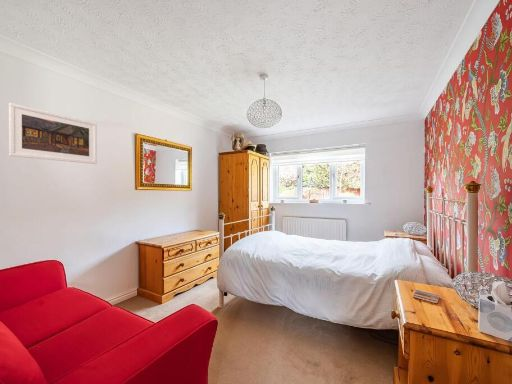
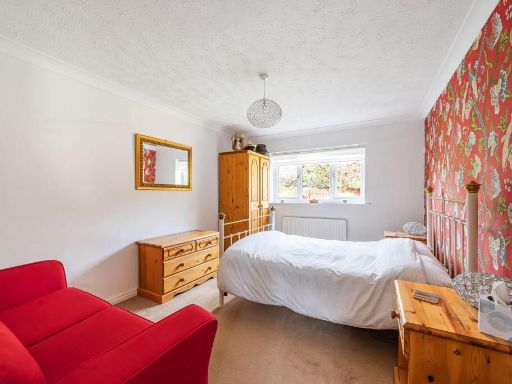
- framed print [8,102,98,165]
